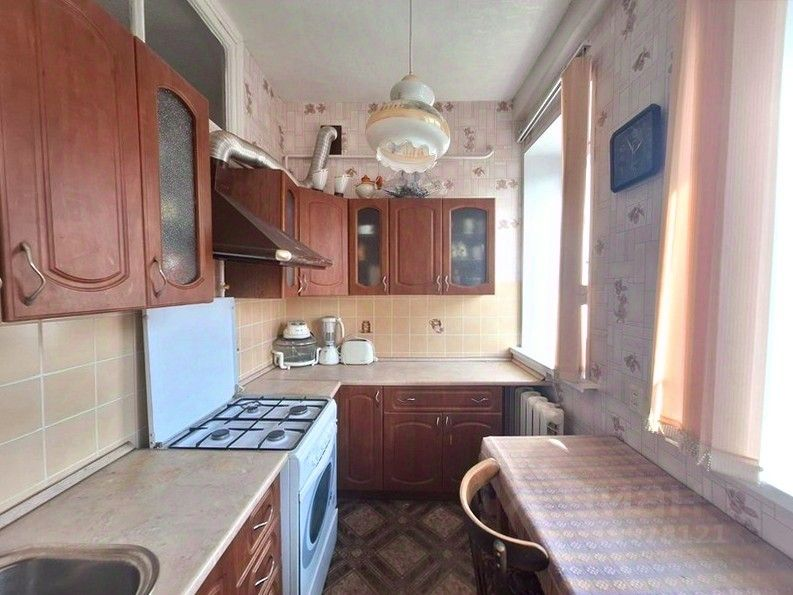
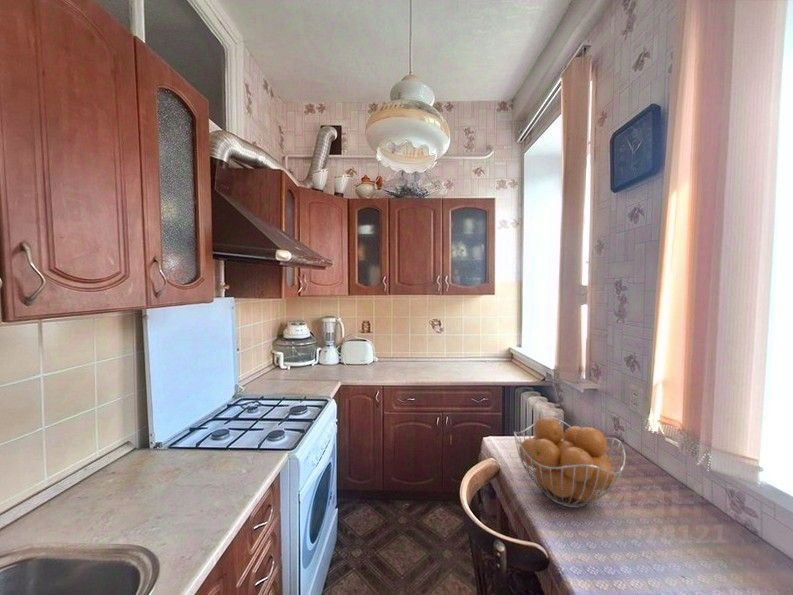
+ fruit basket [513,416,627,509]
